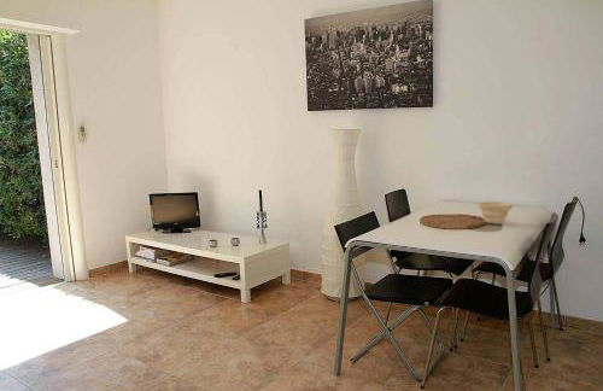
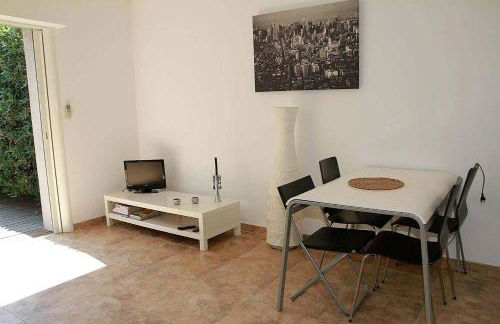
- bowl [476,200,514,226]
